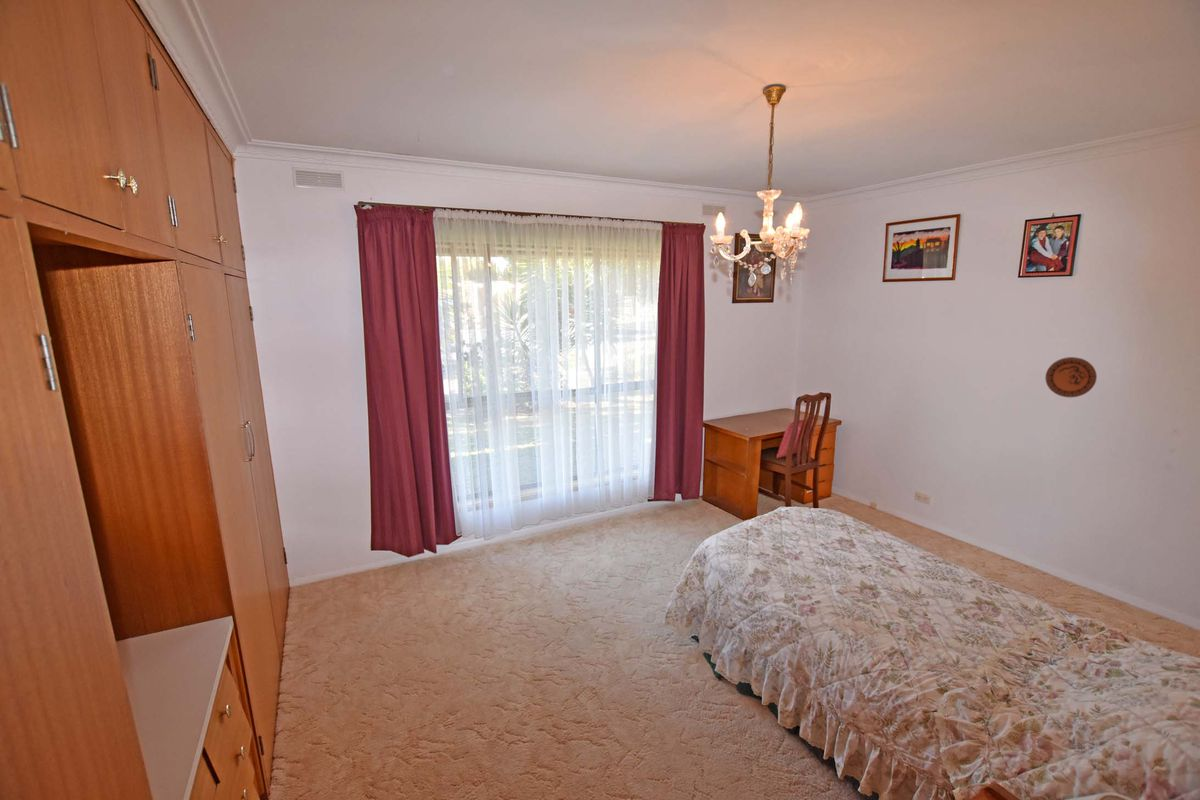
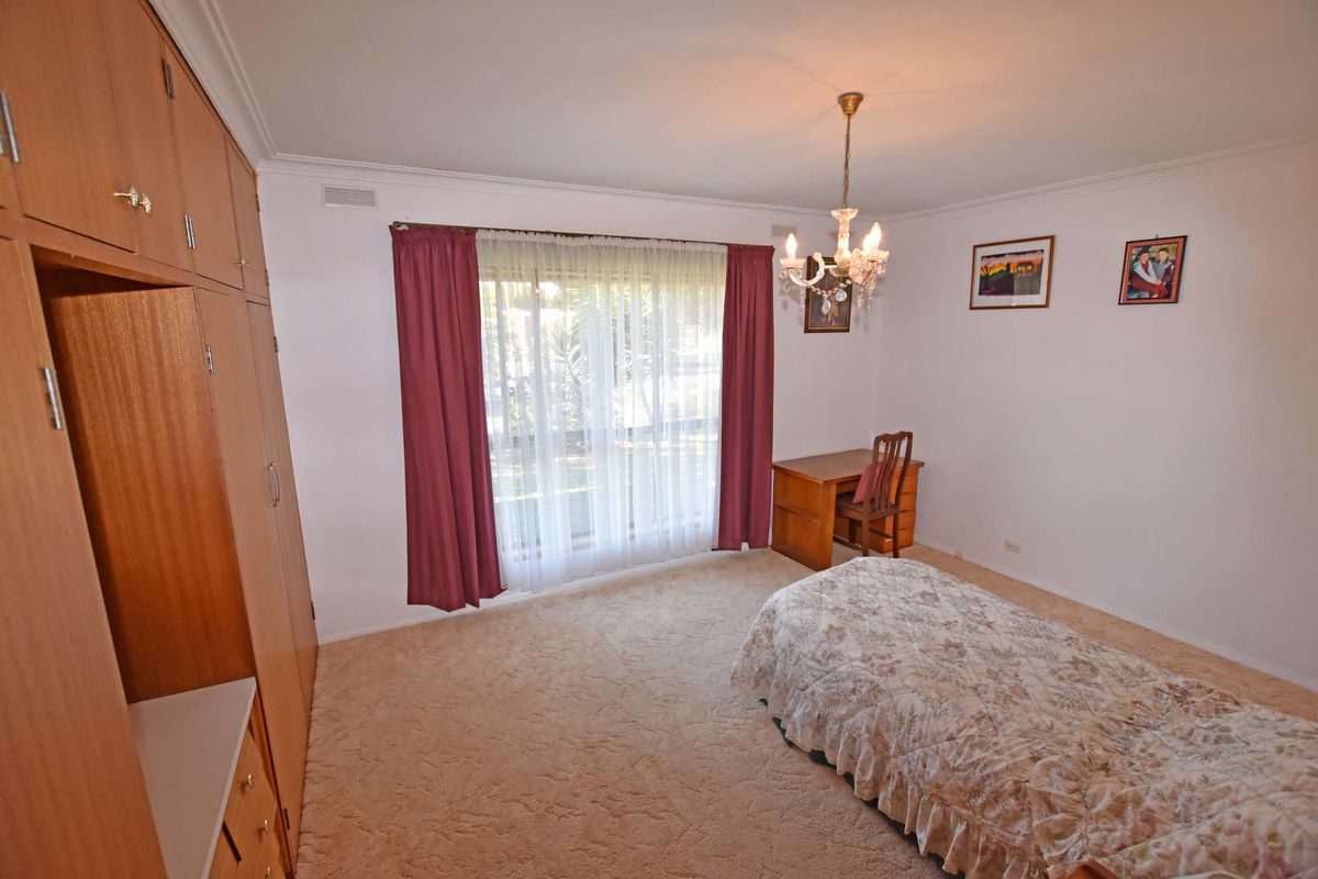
- decorative plate [1045,356,1098,398]
